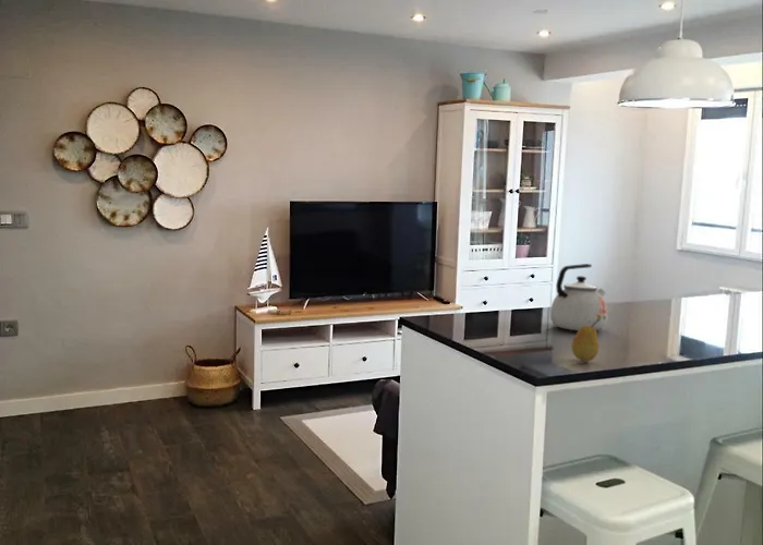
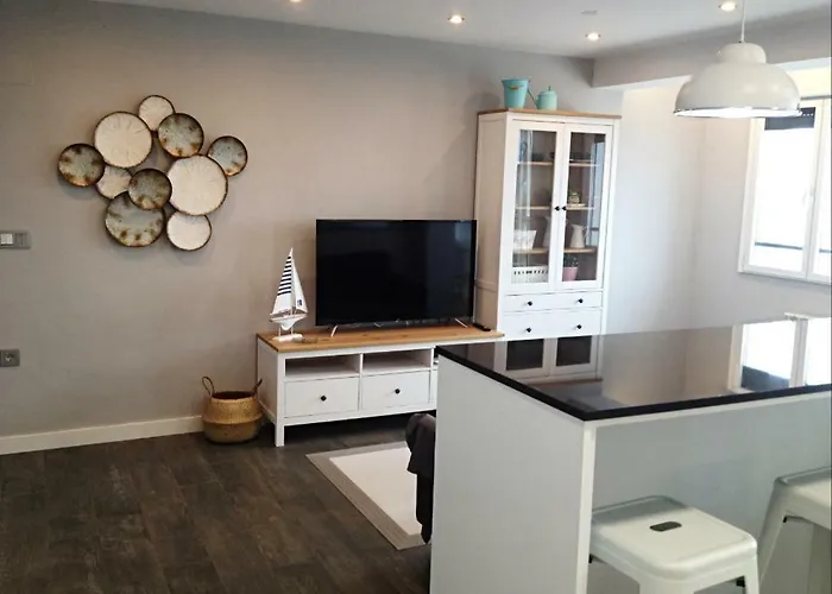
- kettle [549,263,609,331]
- fruit [570,319,601,363]
